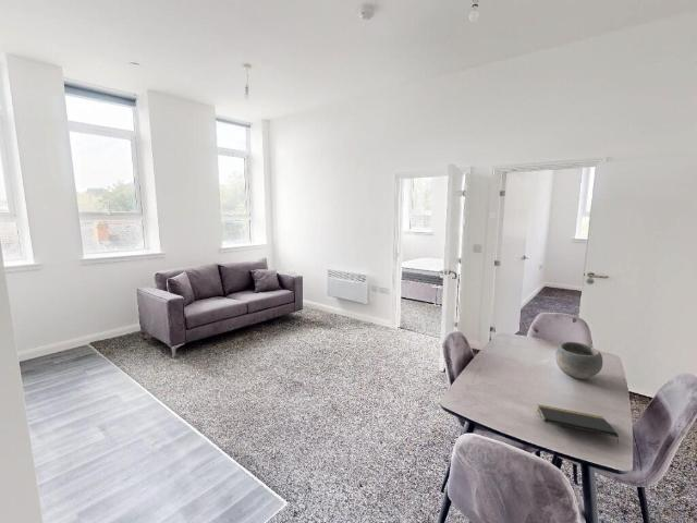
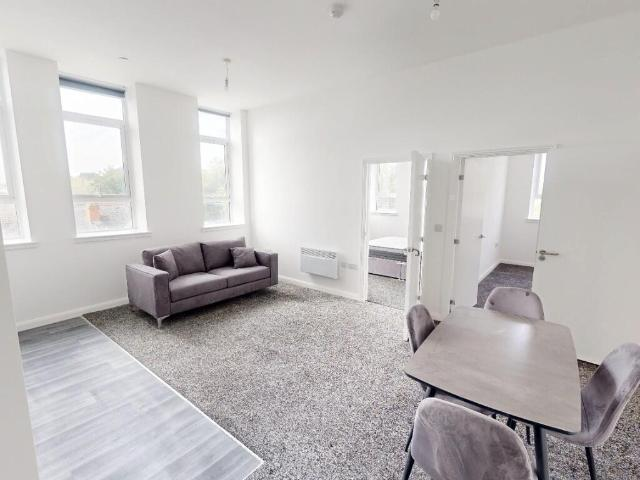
- notepad [537,403,620,446]
- bowl [554,341,603,380]
